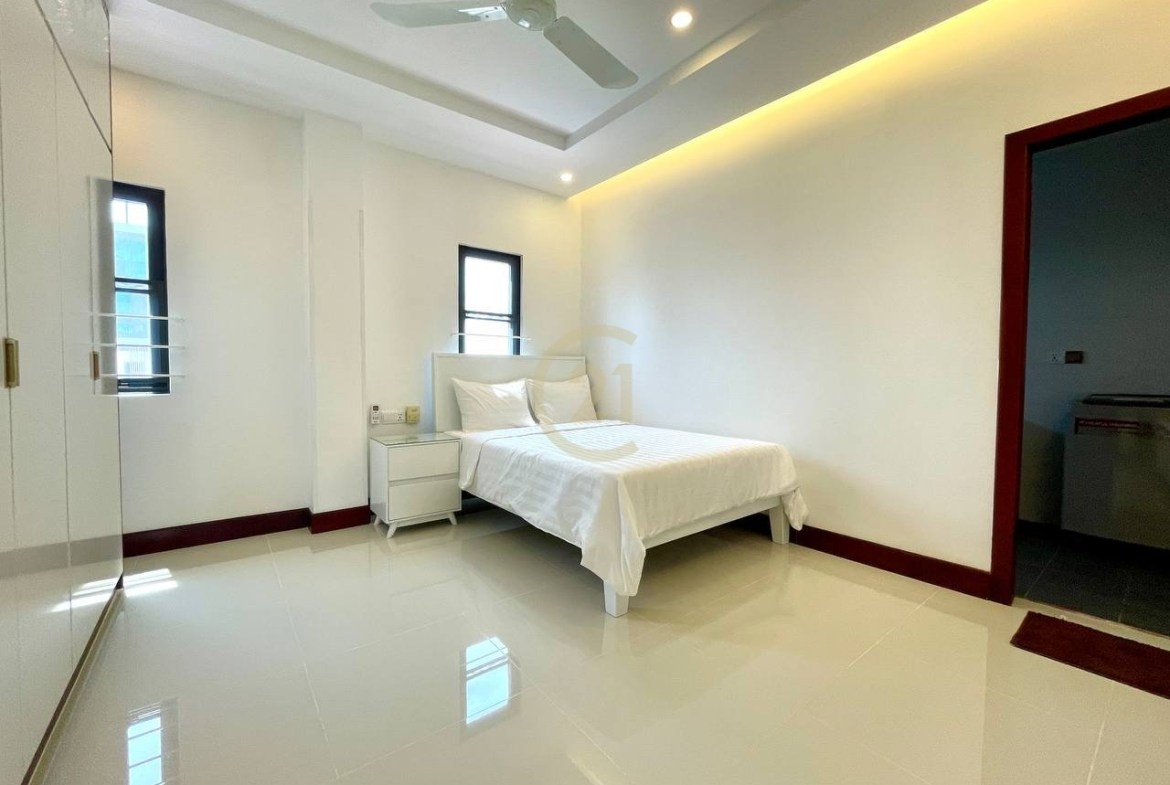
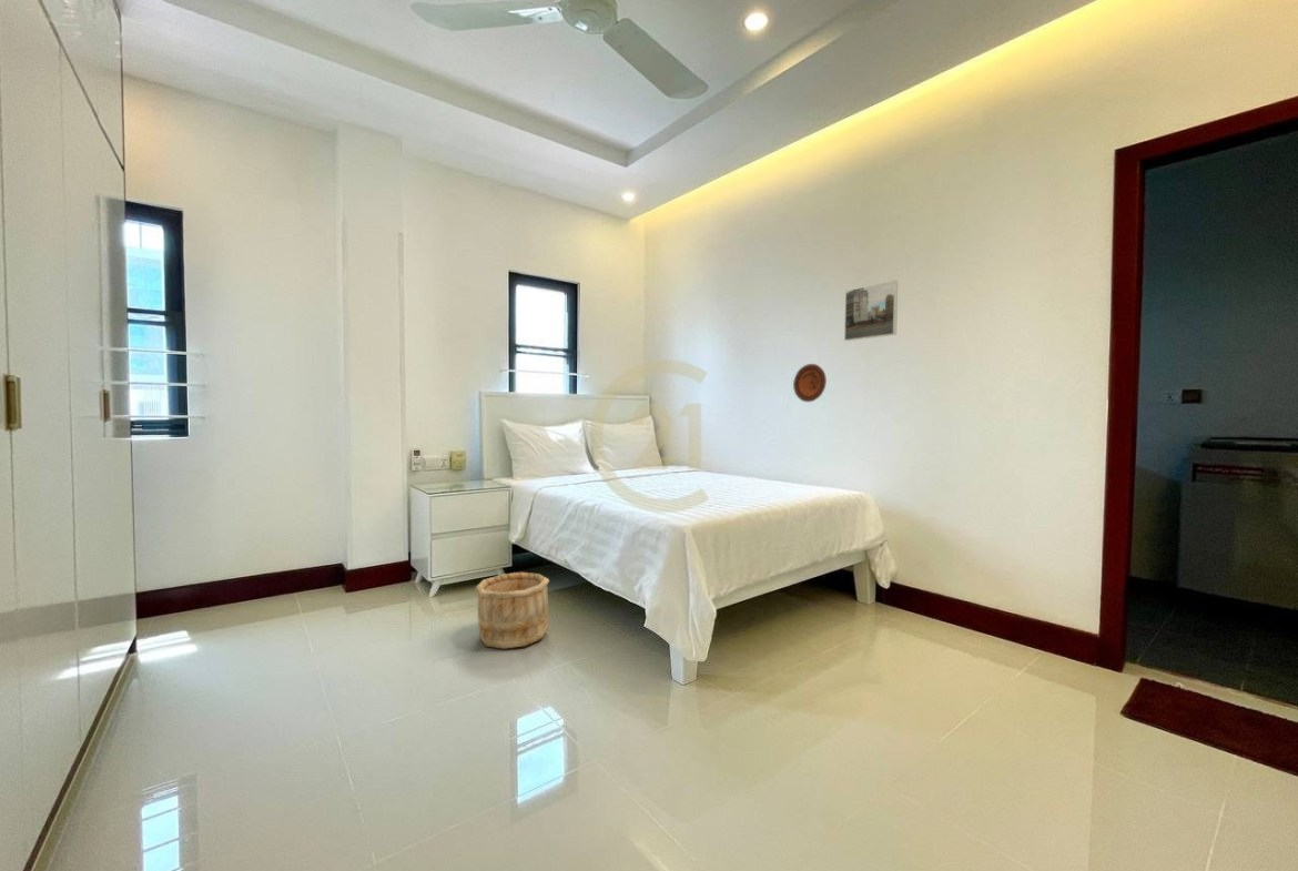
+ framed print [843,280,899,342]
+ decorative plate [792,363,828,403]
+ wooden bucket [474,571,550,650]
